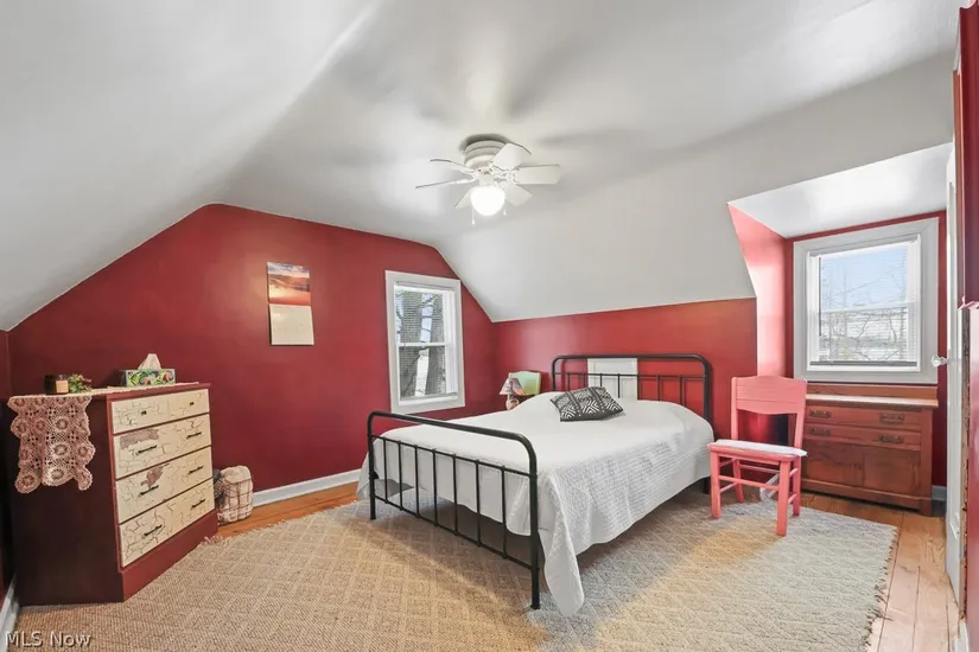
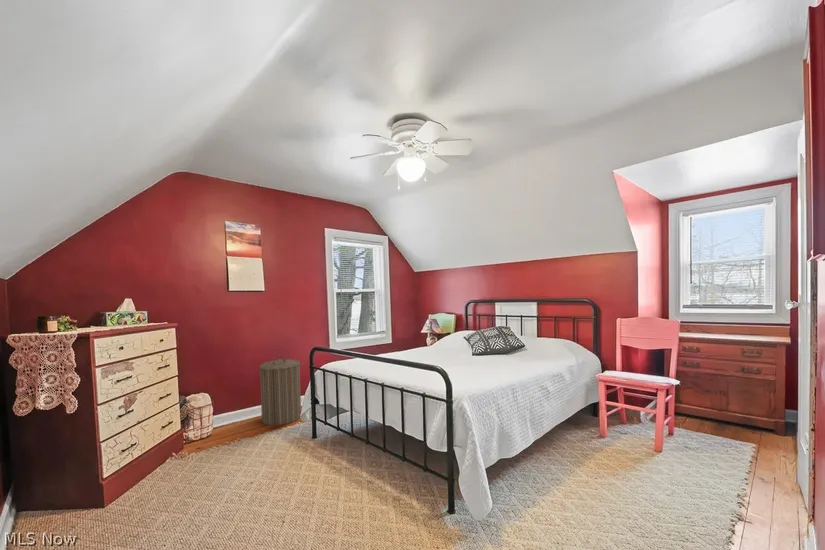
+ laundry hamper [255,354,303,426]
